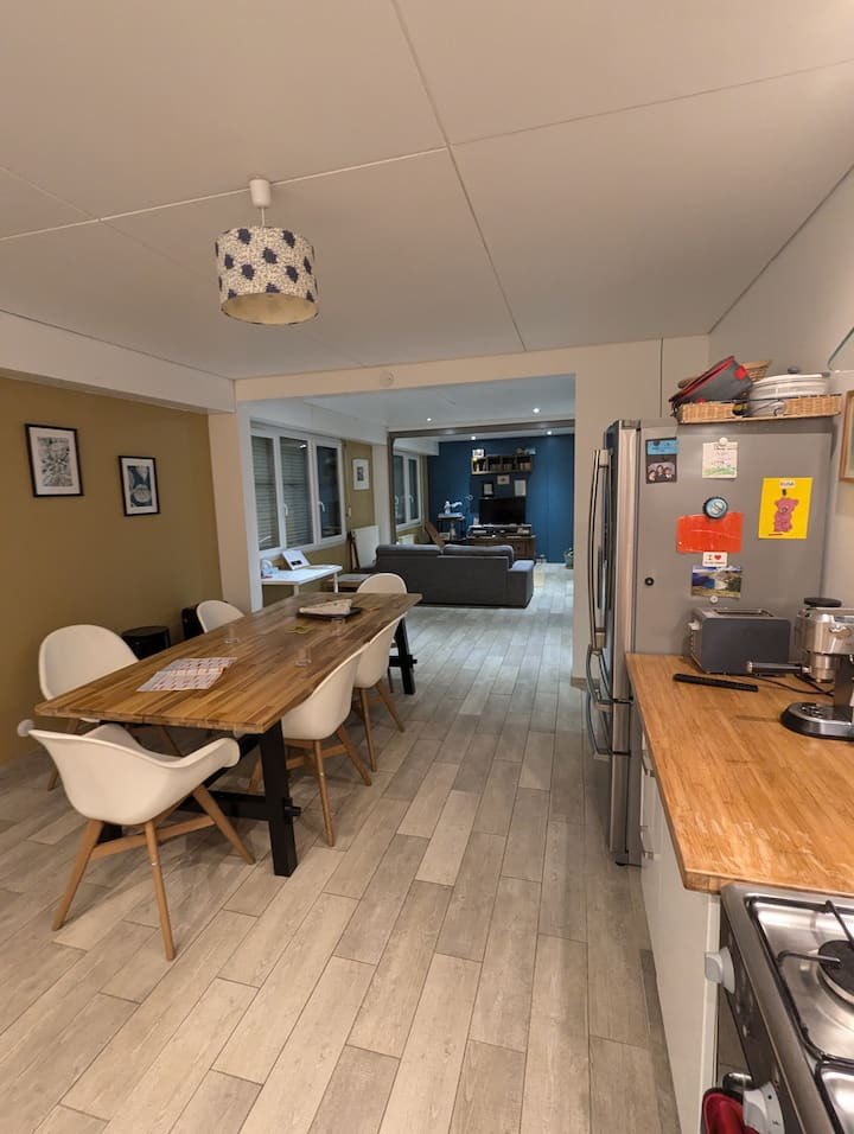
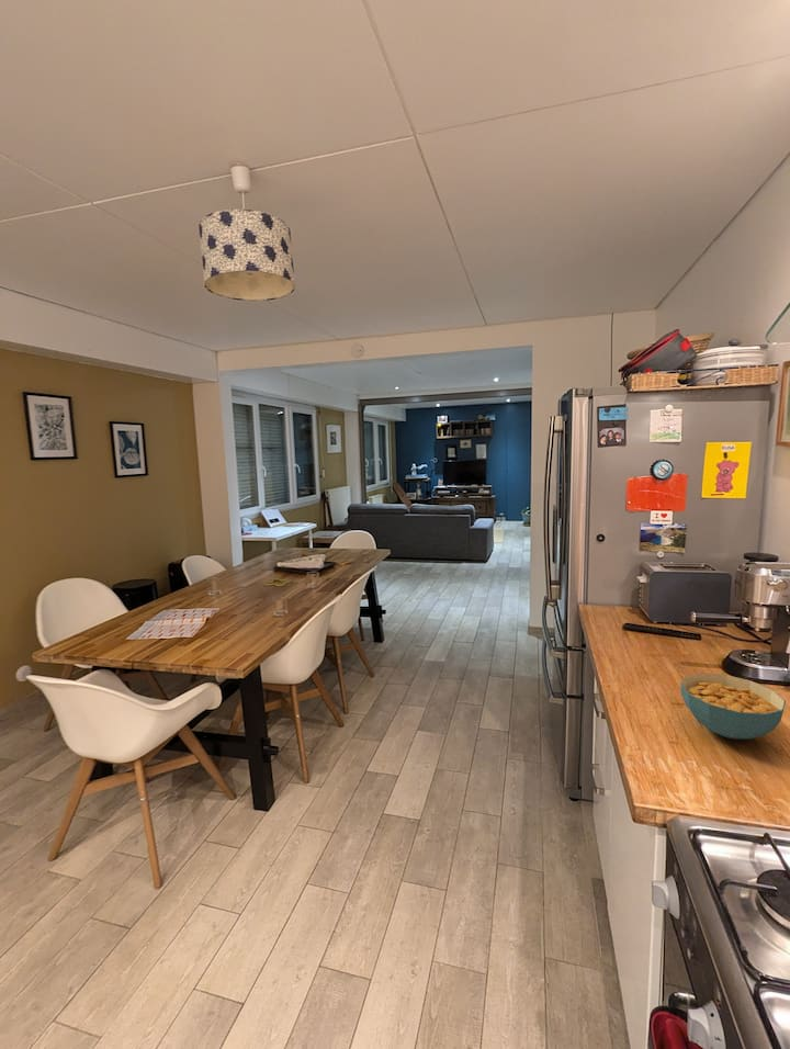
+ cereal bowl [679,673,787,741]
